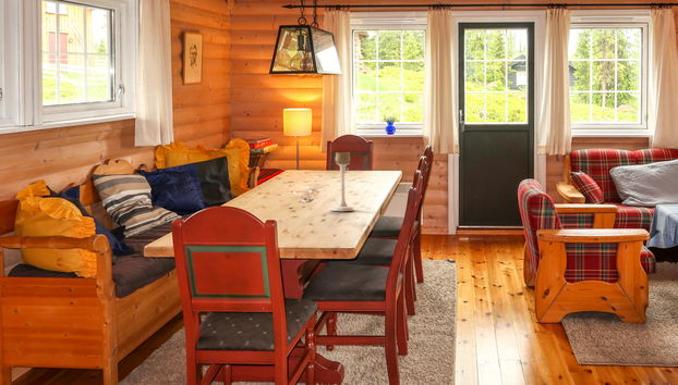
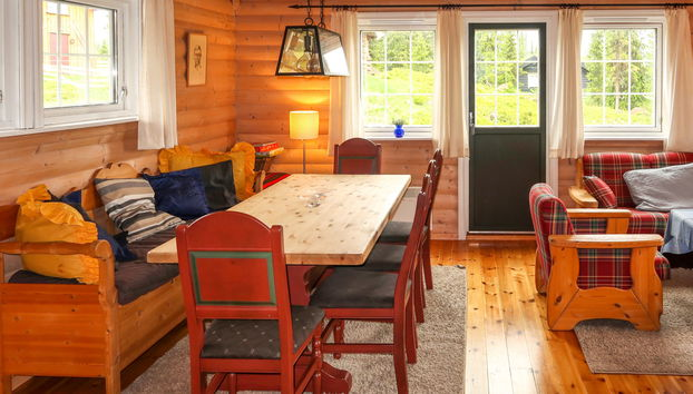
- candle holder [330,151,355,212]
